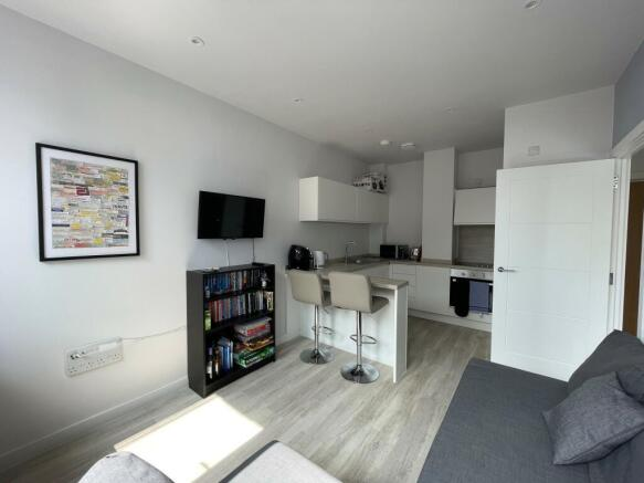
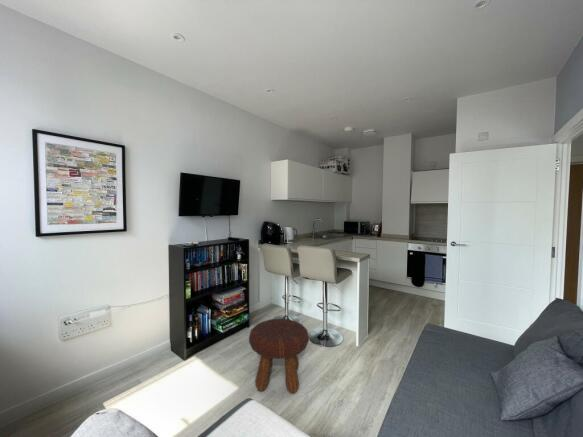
+ footstool [248,318,310,395]
